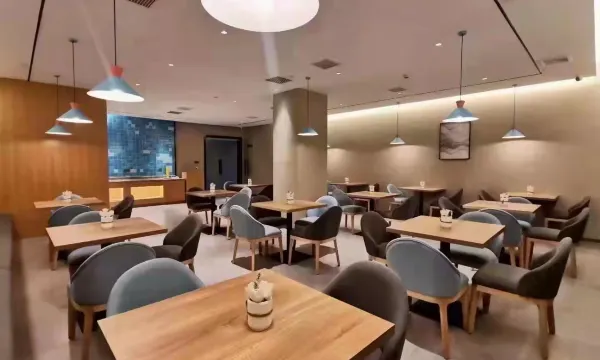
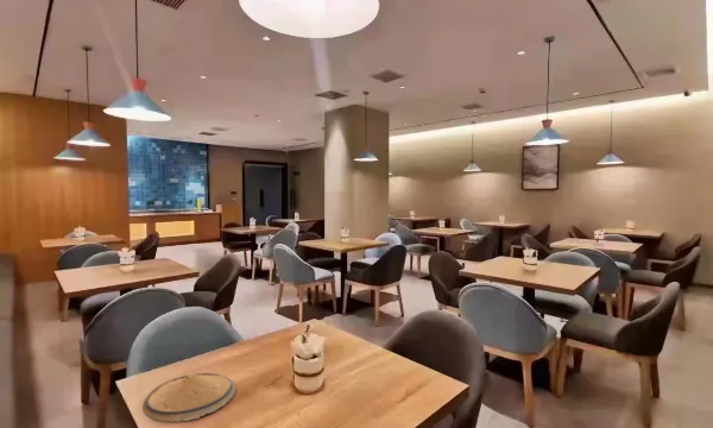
+ plate [141,372,238,423]
